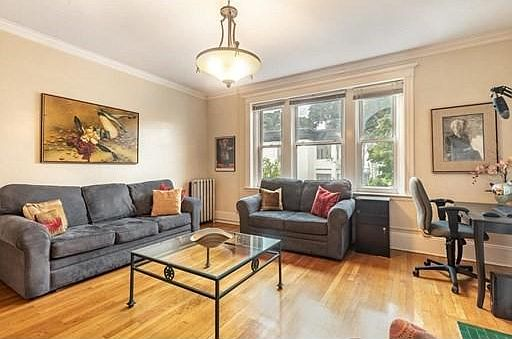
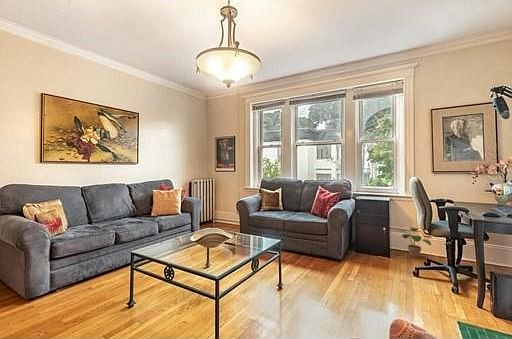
+ potted plant [398,227,432,259]
